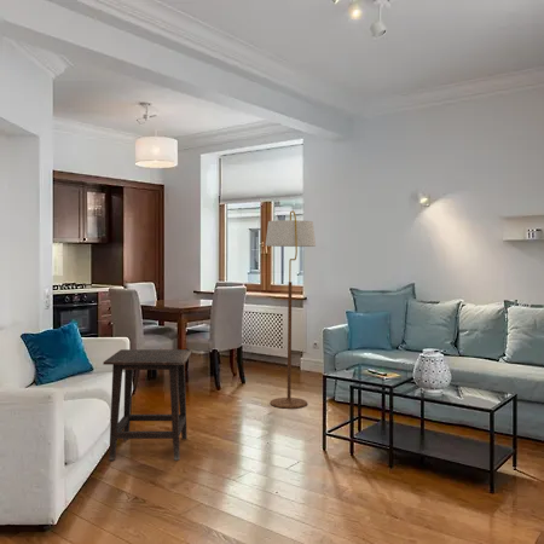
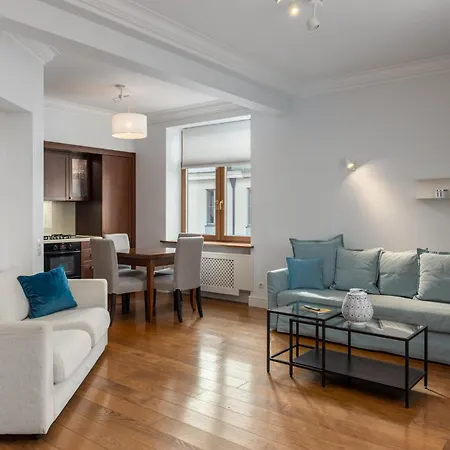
- side table [102,348,193,462]
- floor lamp [265,209,317,410]
